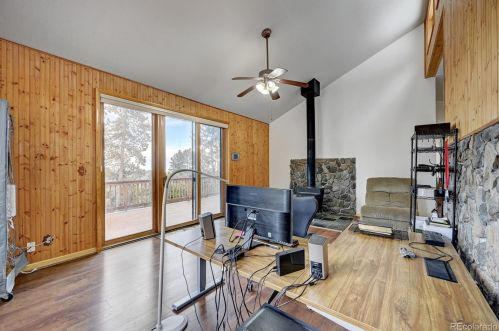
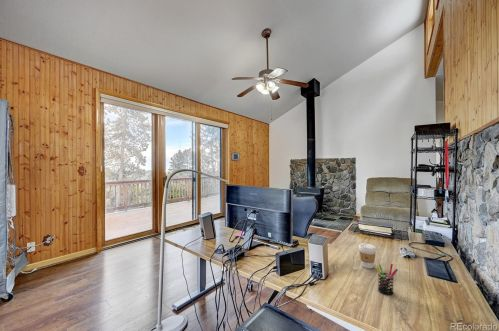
+ pen holder [375,263,399,296]
+ coffee cup [358,242,377,269]
